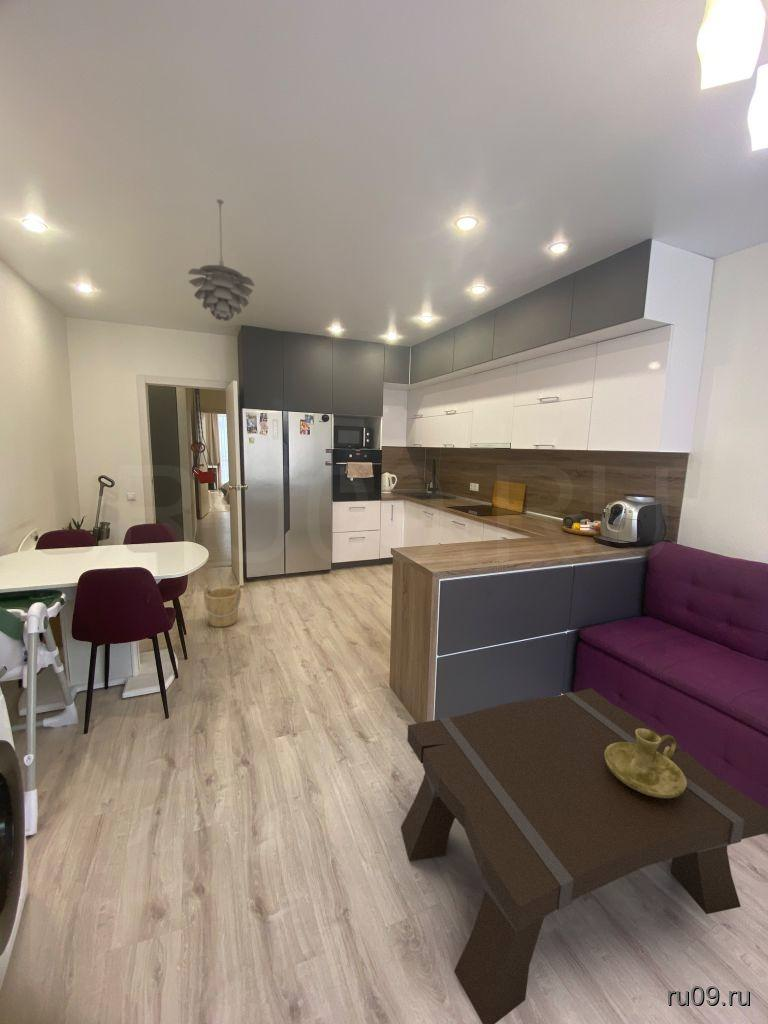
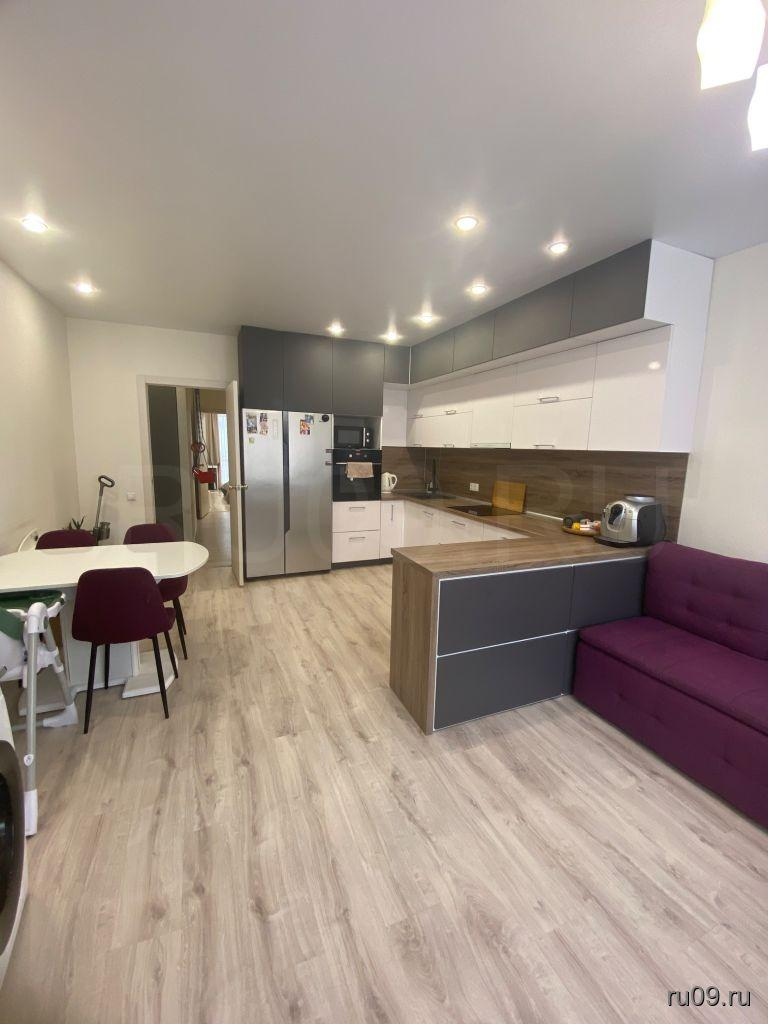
- coffee table [400,687,768,1024]
- candle holder [605,728,687,798]
- pendant light [187,198,256,322]
- bucket [203,583,242,628]
